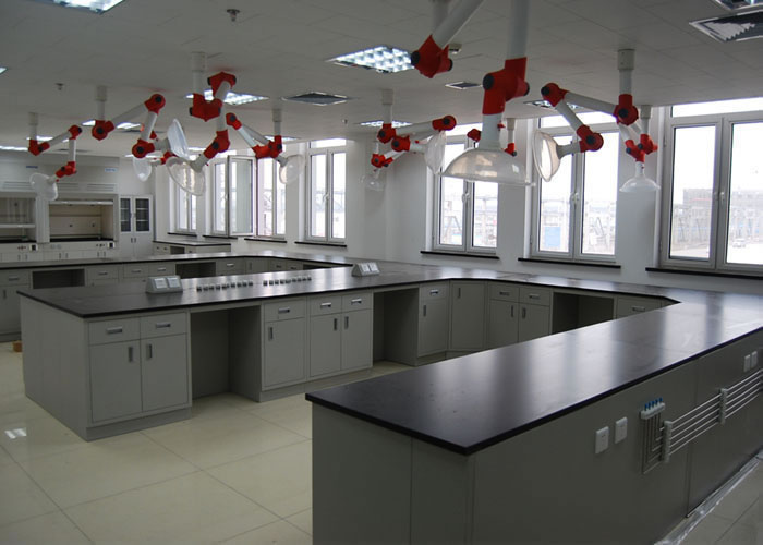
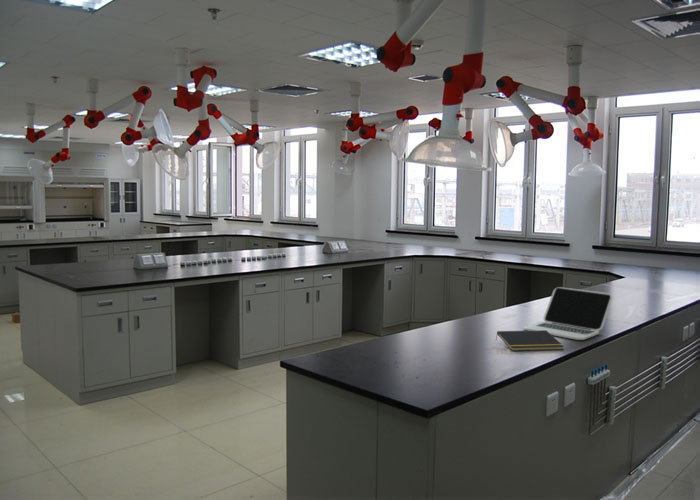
+ laptop [522,286,613,341]
+ notepad [495,330,565,352]
